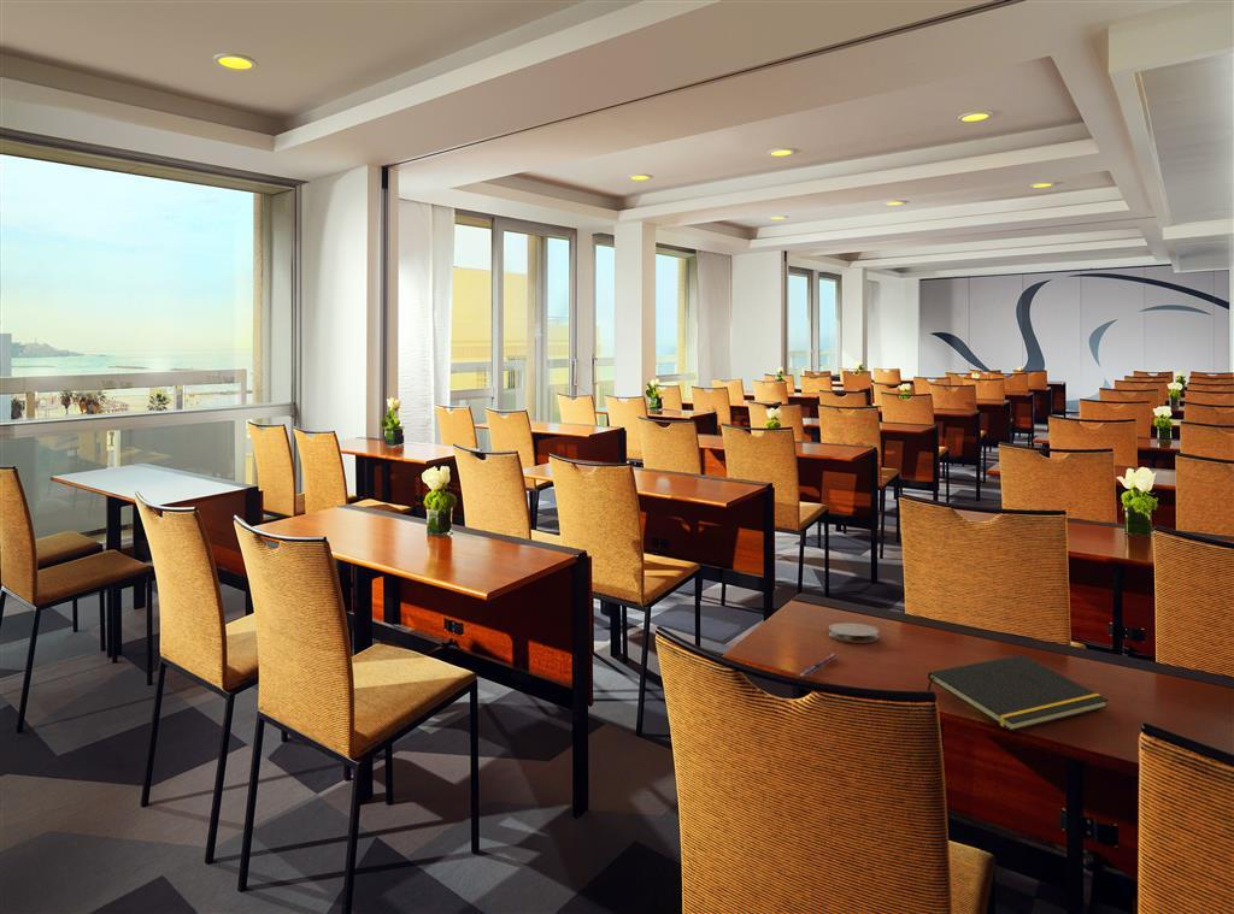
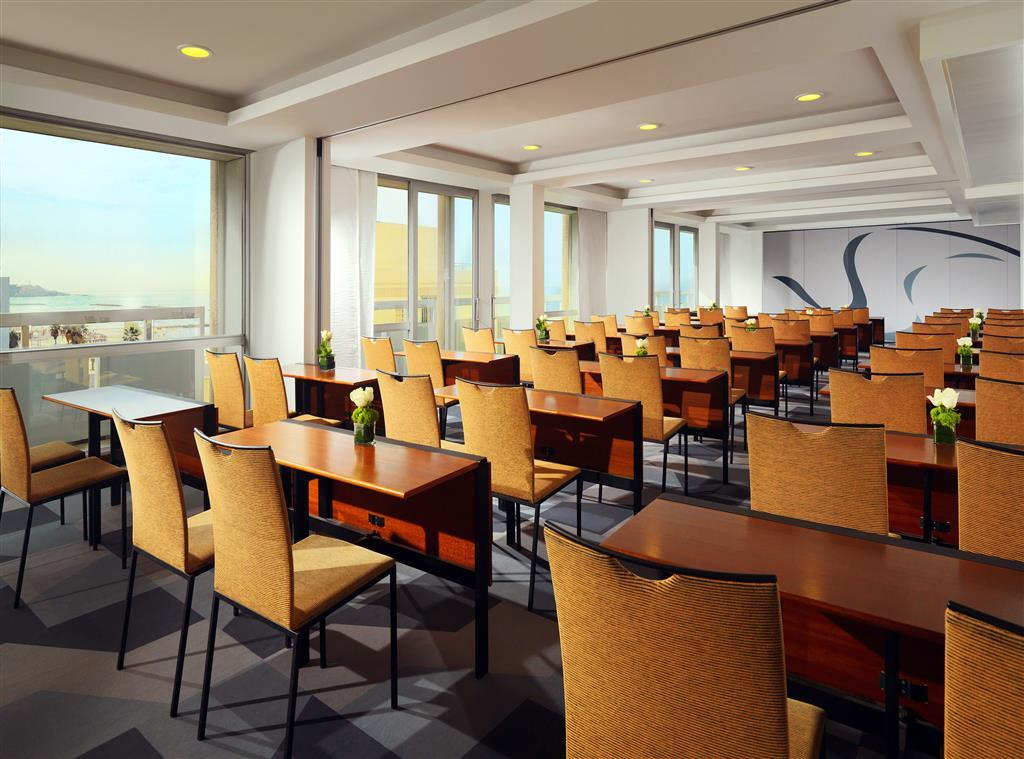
- pen [798,653,839,678]
- coaster [828,621,881,644]
- notepad [927,654,1110,732]
